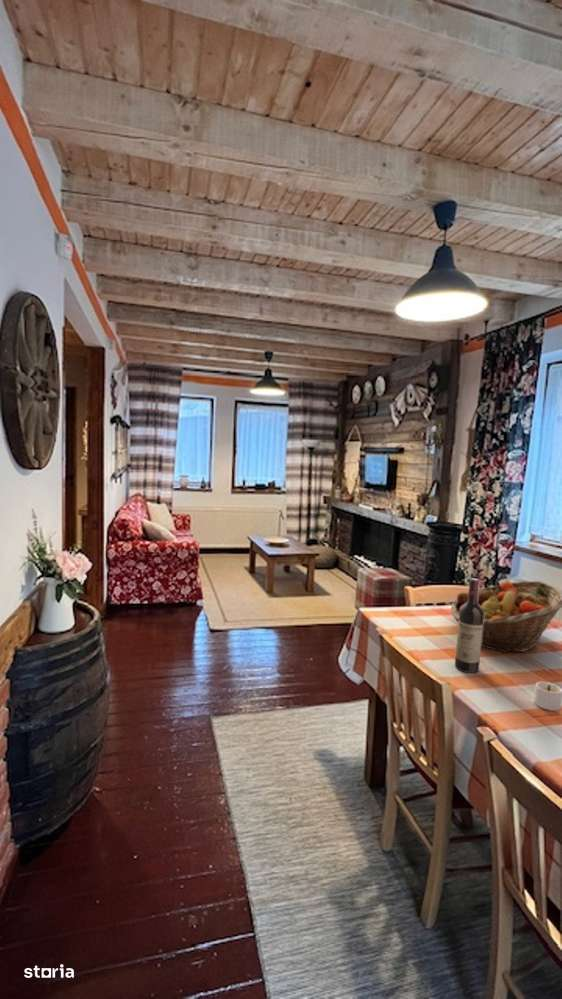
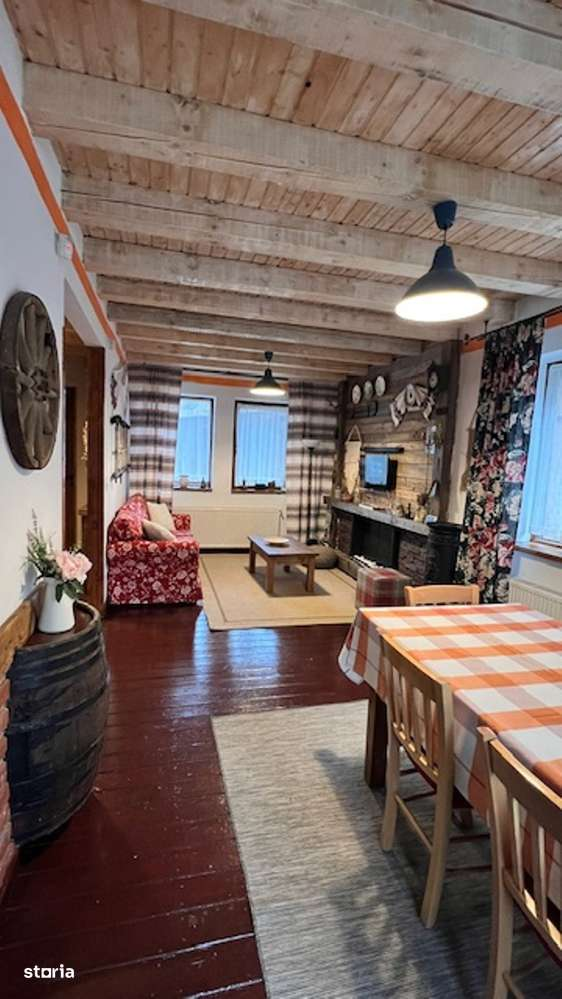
- candle [533,681,562,712]
- fruit basket [450,580,562,654]
- wine bottle [454,577,484,674]
